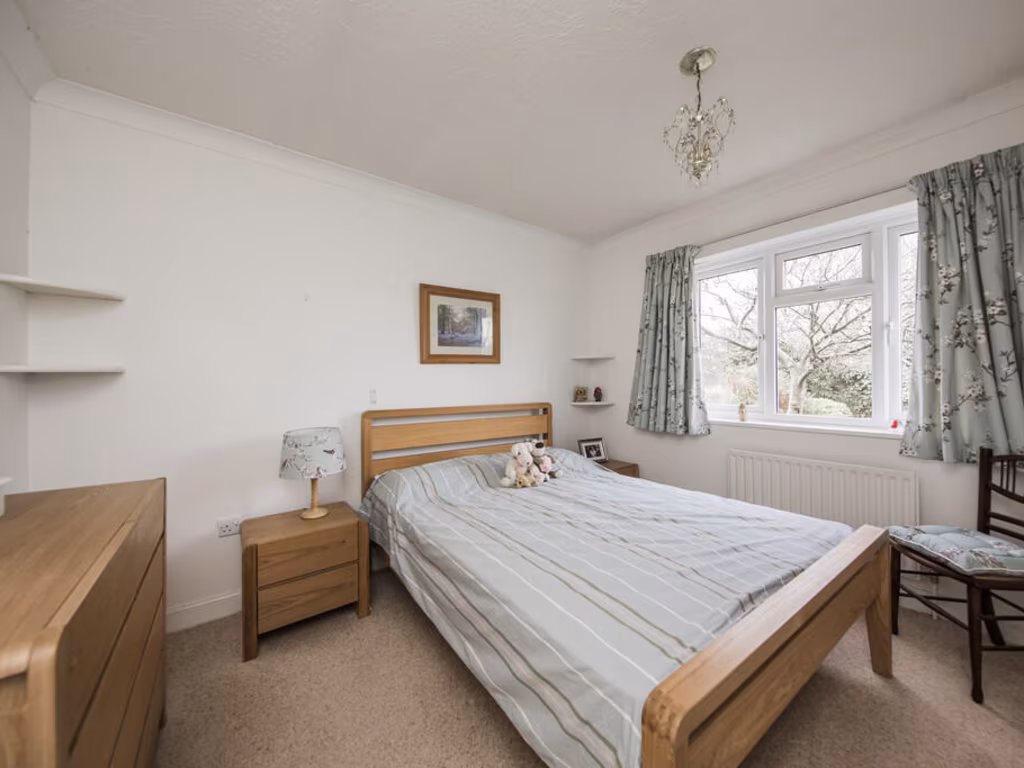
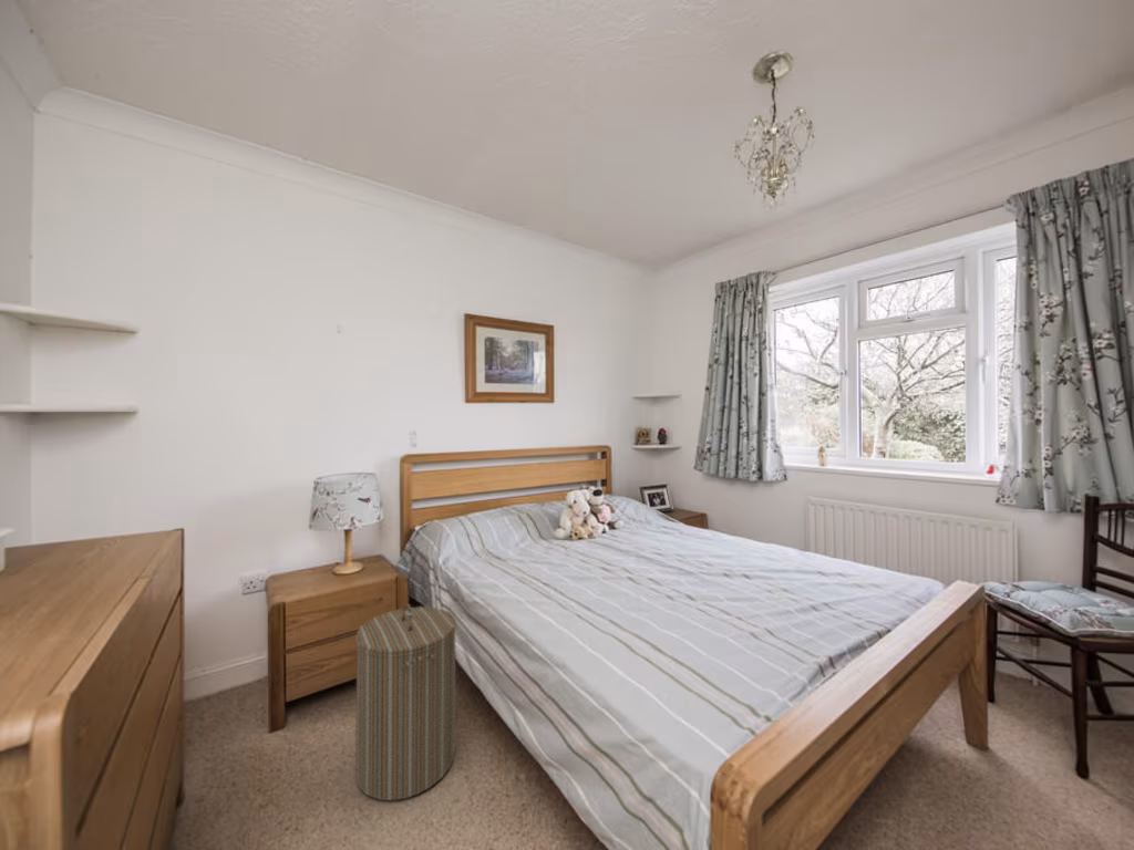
+ laundry hamper [354,602,457,801]
